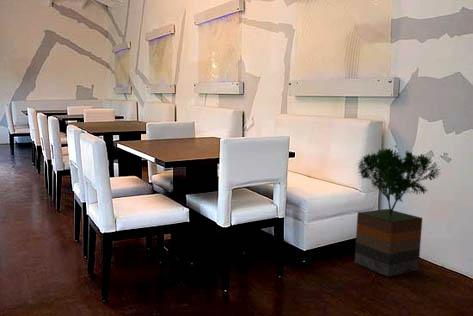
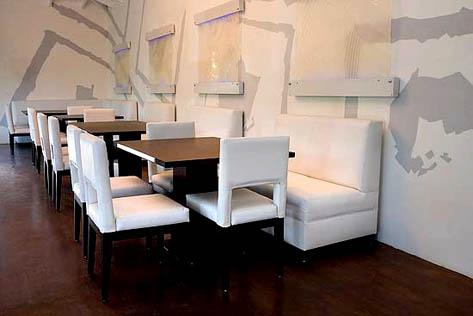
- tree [354,147,443,278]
